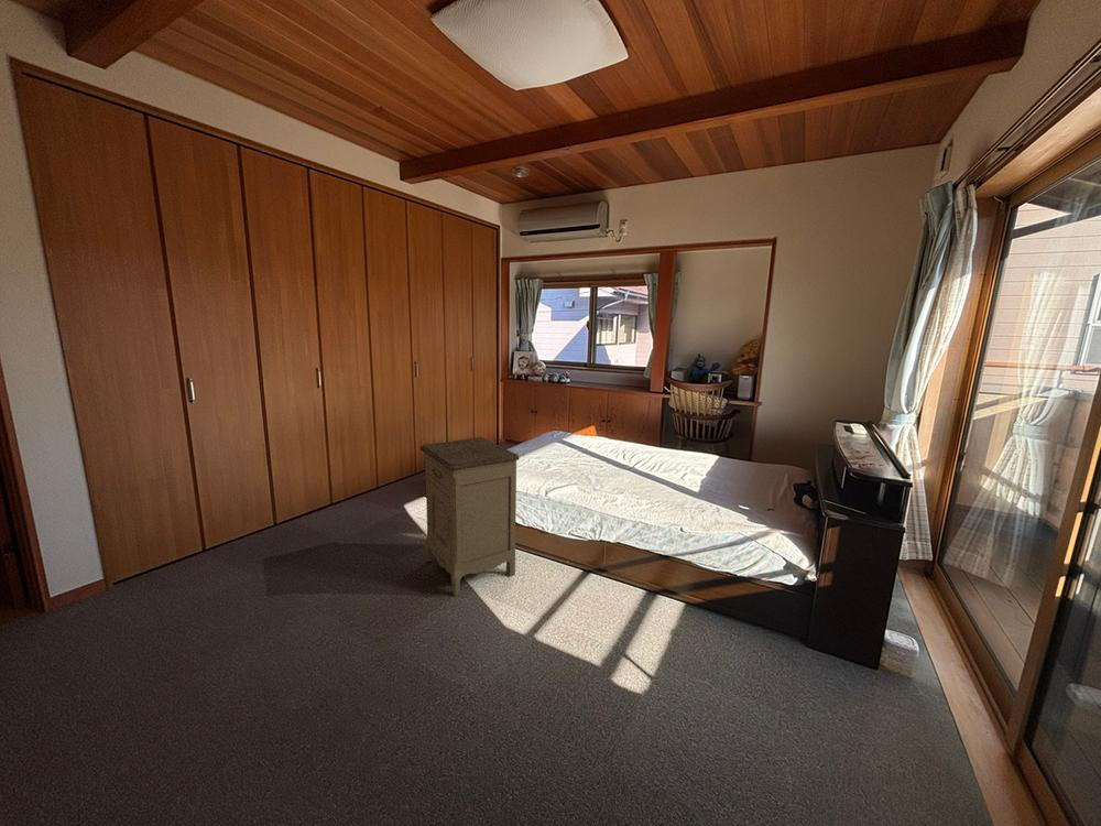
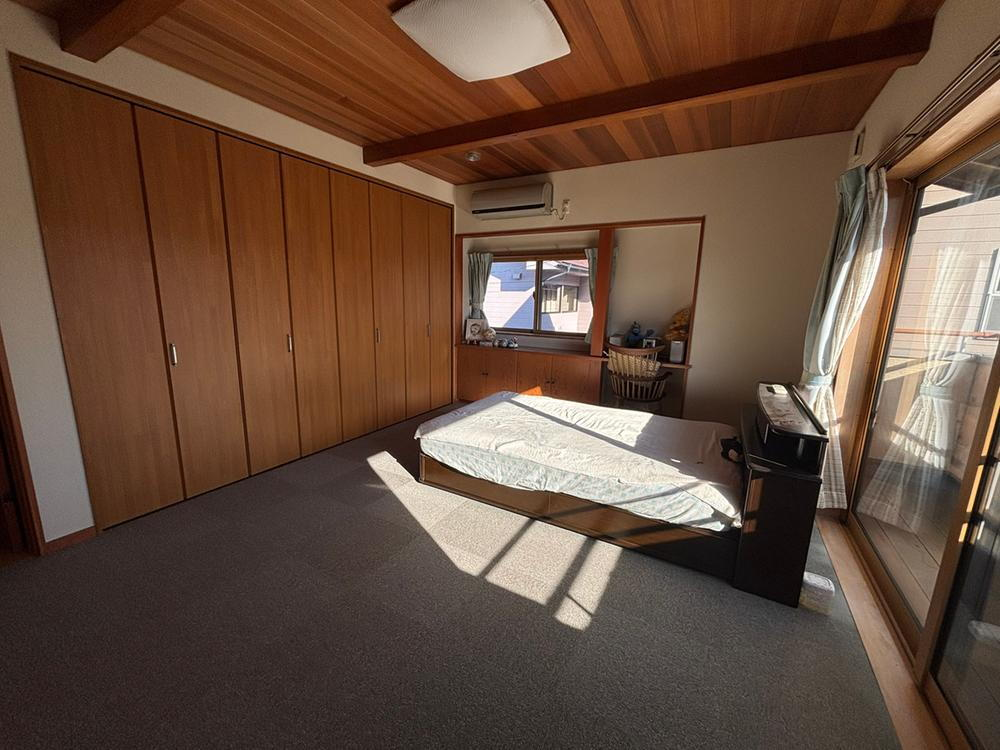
- nightstand [418,436,520,597]
